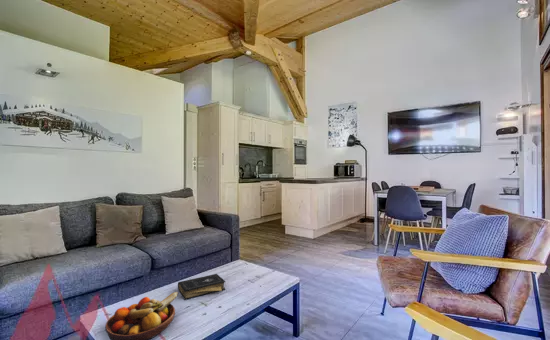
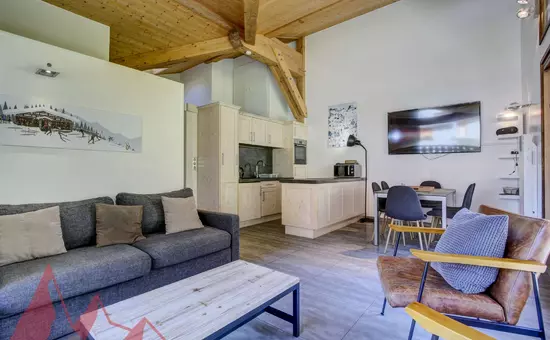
- fruit bowl [104,291,179,340]
- book [177,273,226,301]
